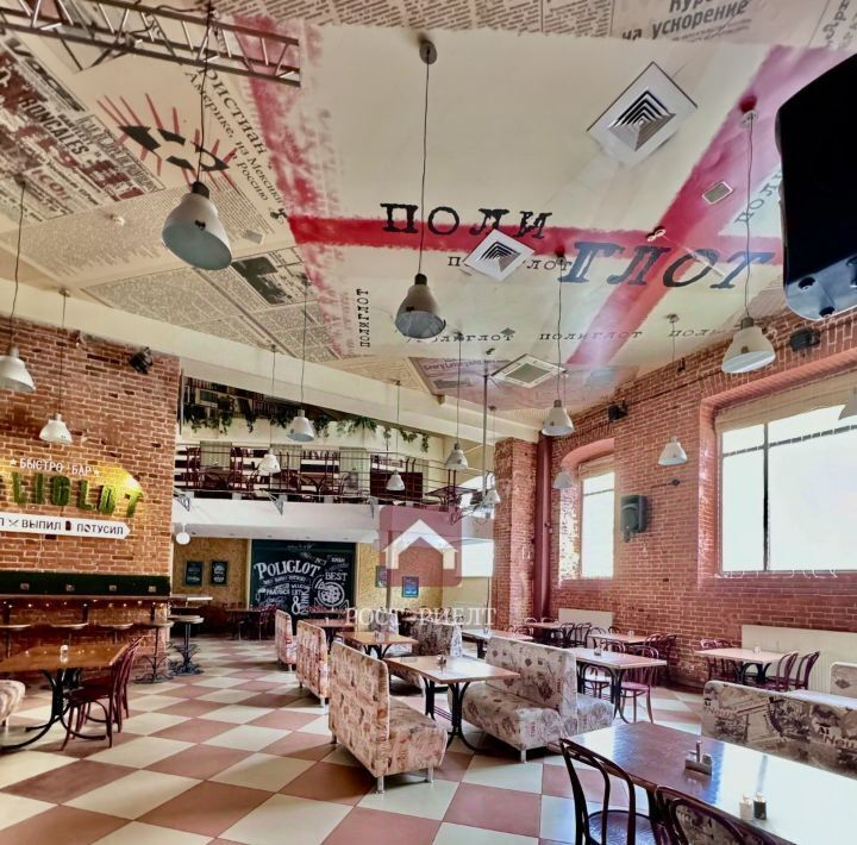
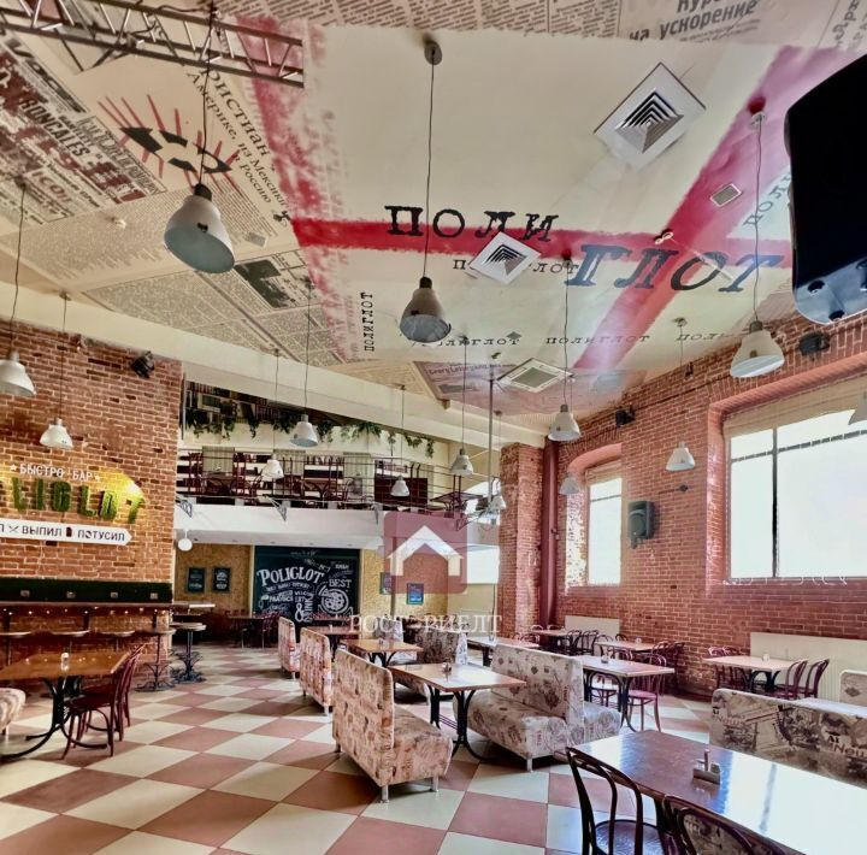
- candle [738,791,768,822]
